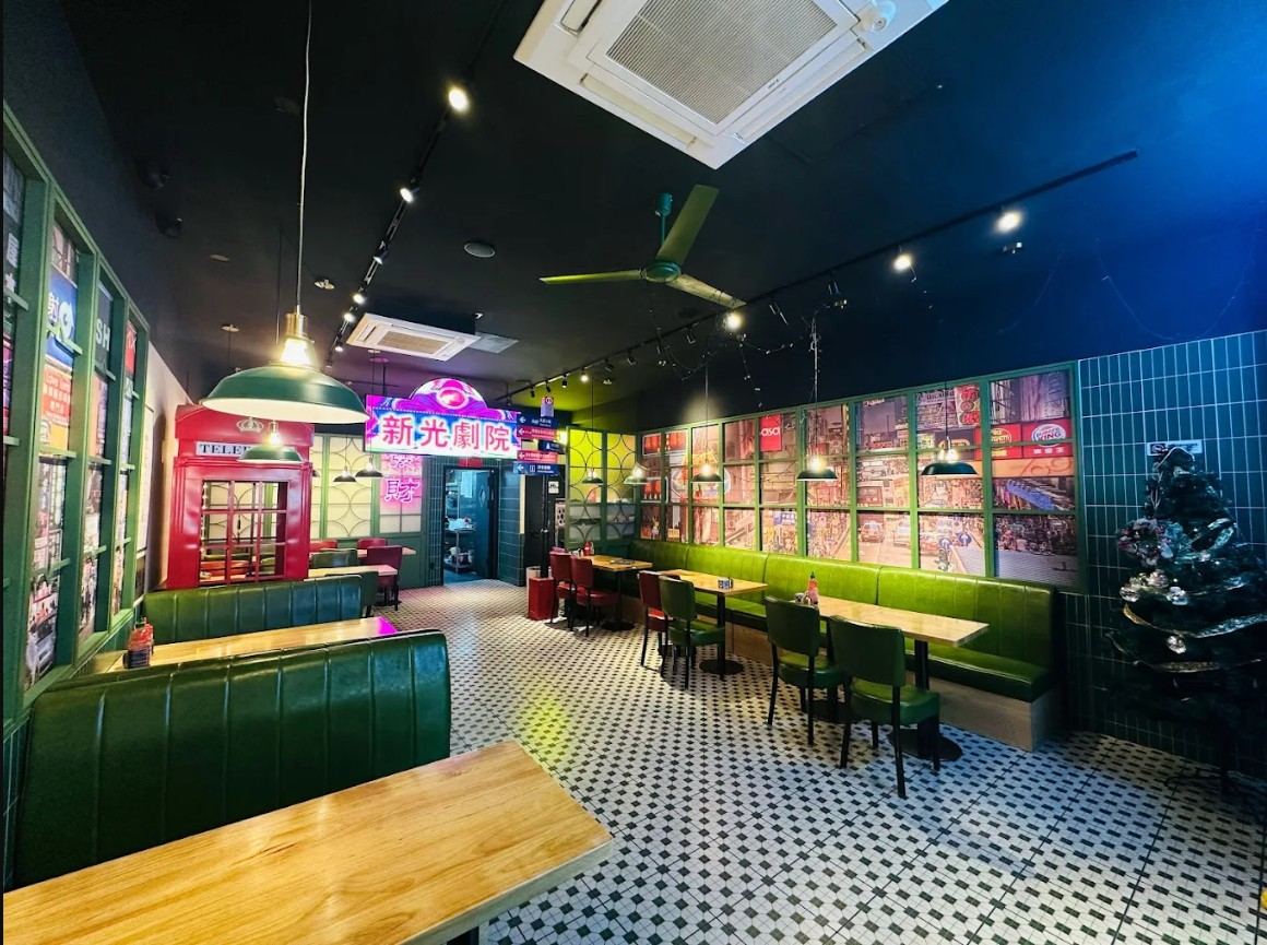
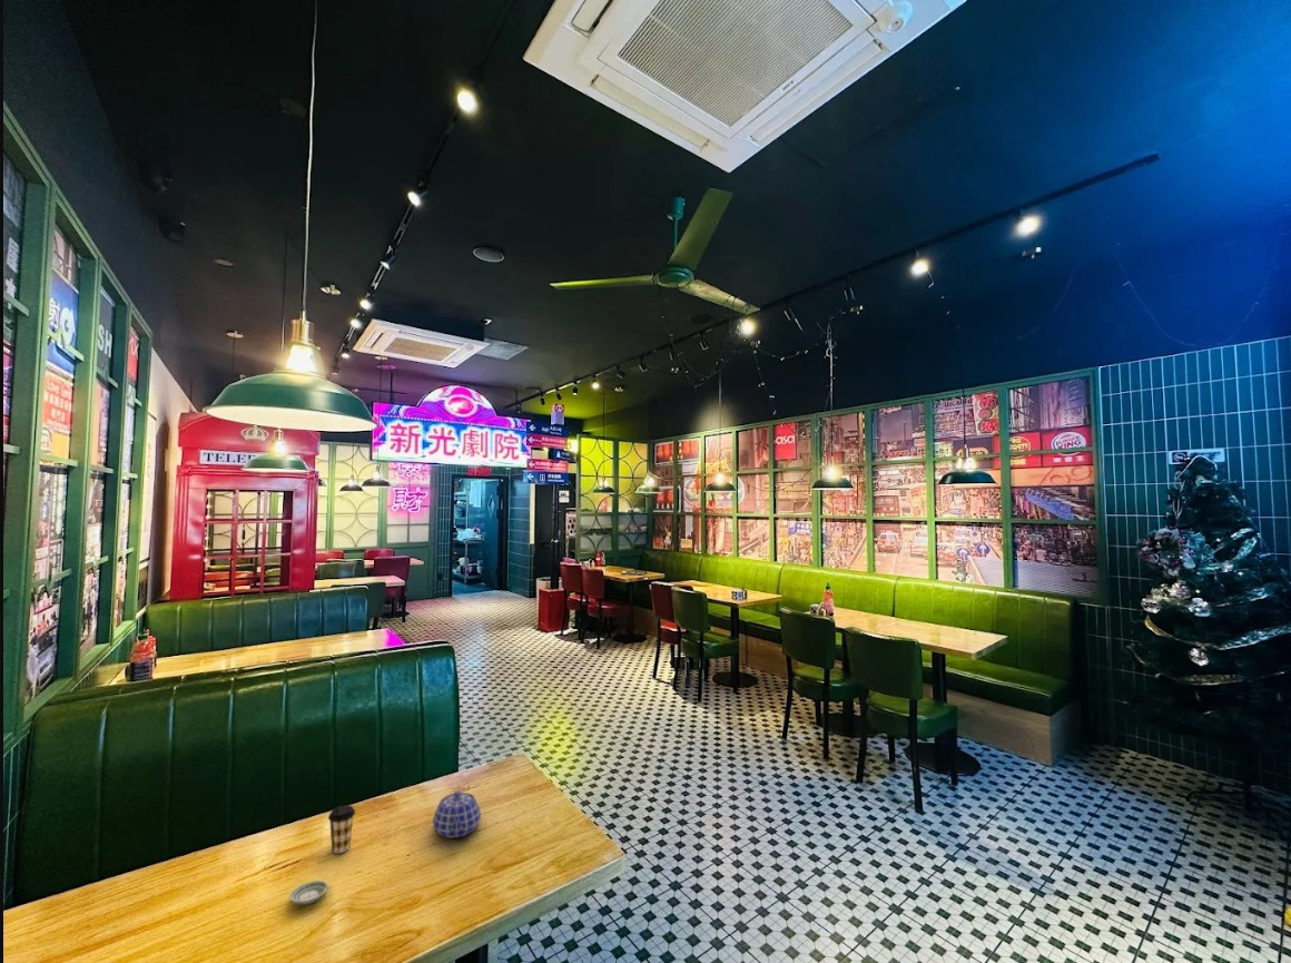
+ teapot [432,789,482,839]
+ coffee cup [327,804,356,854]
+ saucer [288,880,329,905]
